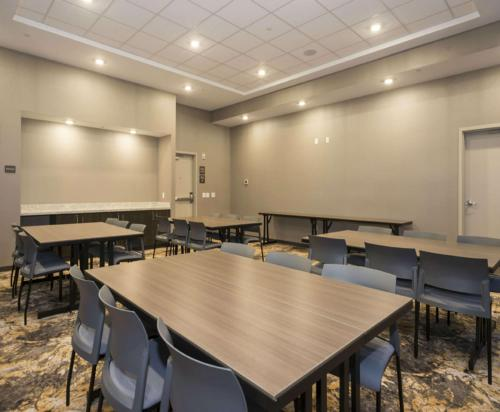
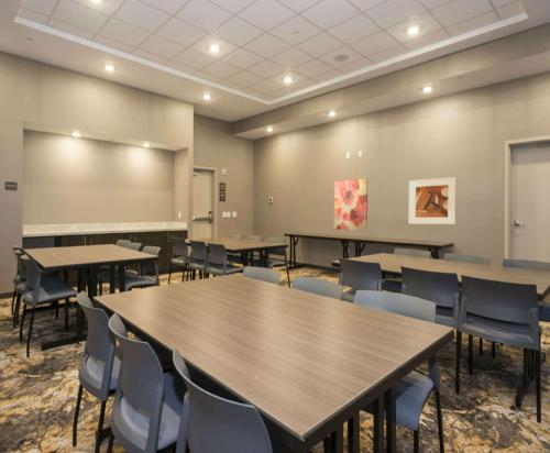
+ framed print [408,176,458,225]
+ wall art [333,177,369,231]
